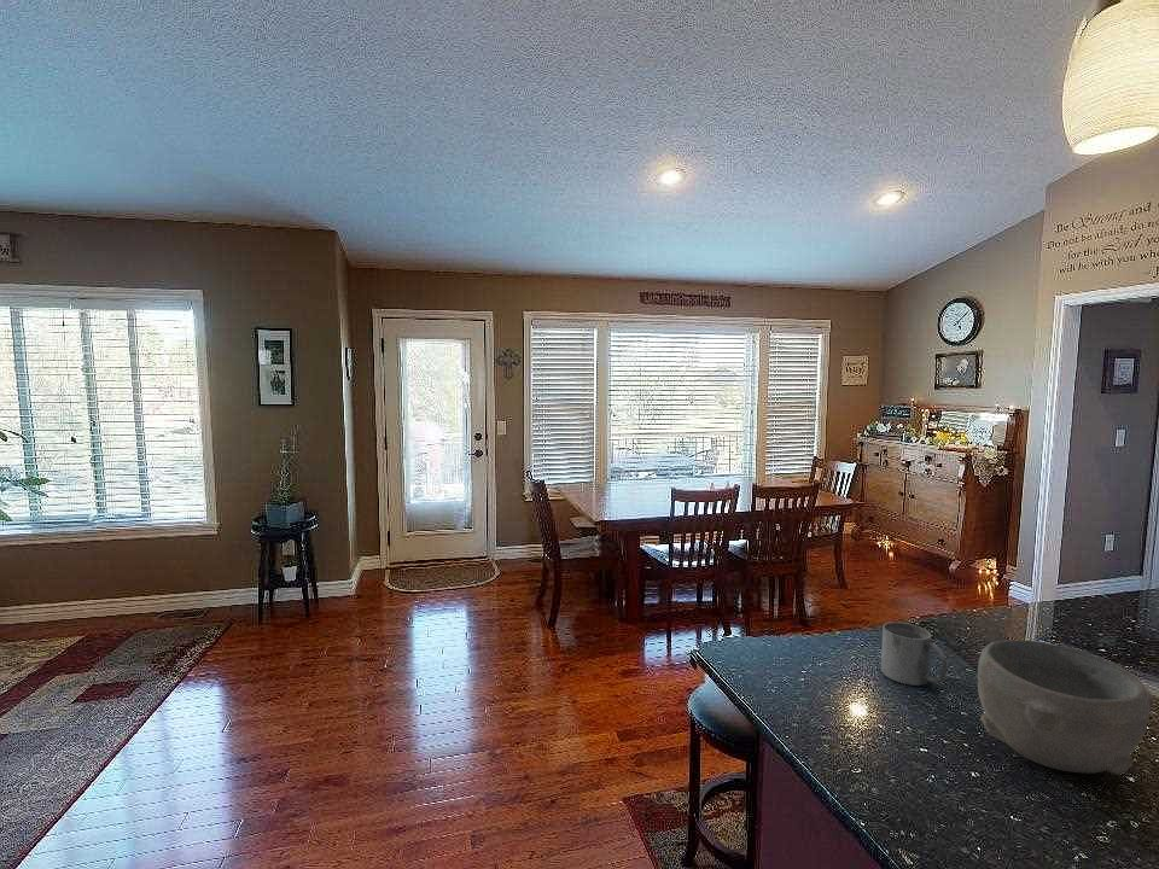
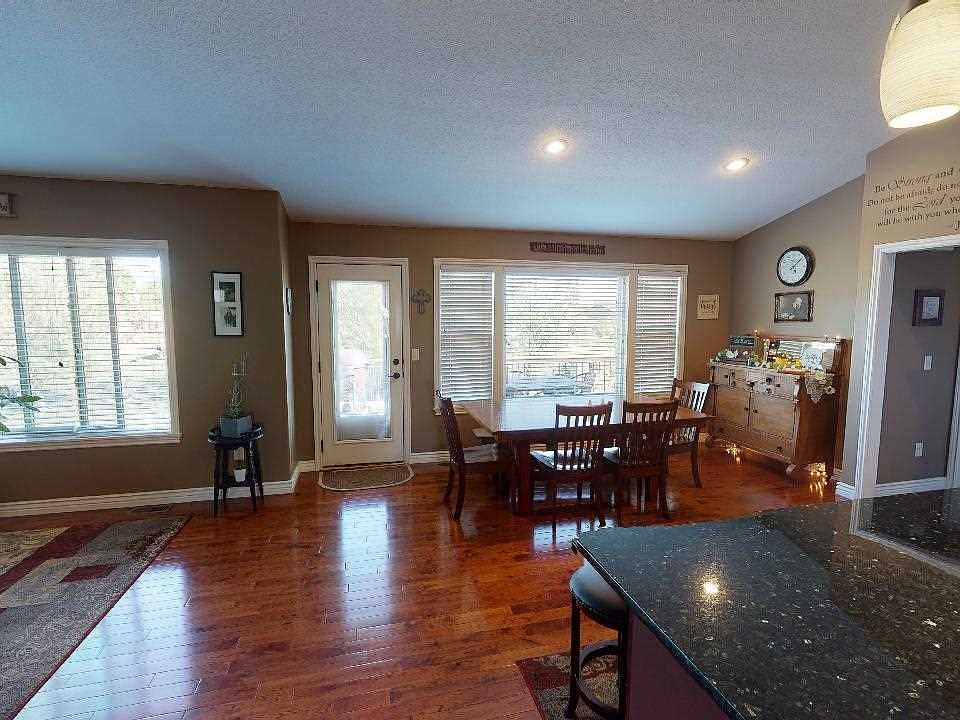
- bowl [977,638,1154,775]
- mug [880,620,948,687]
